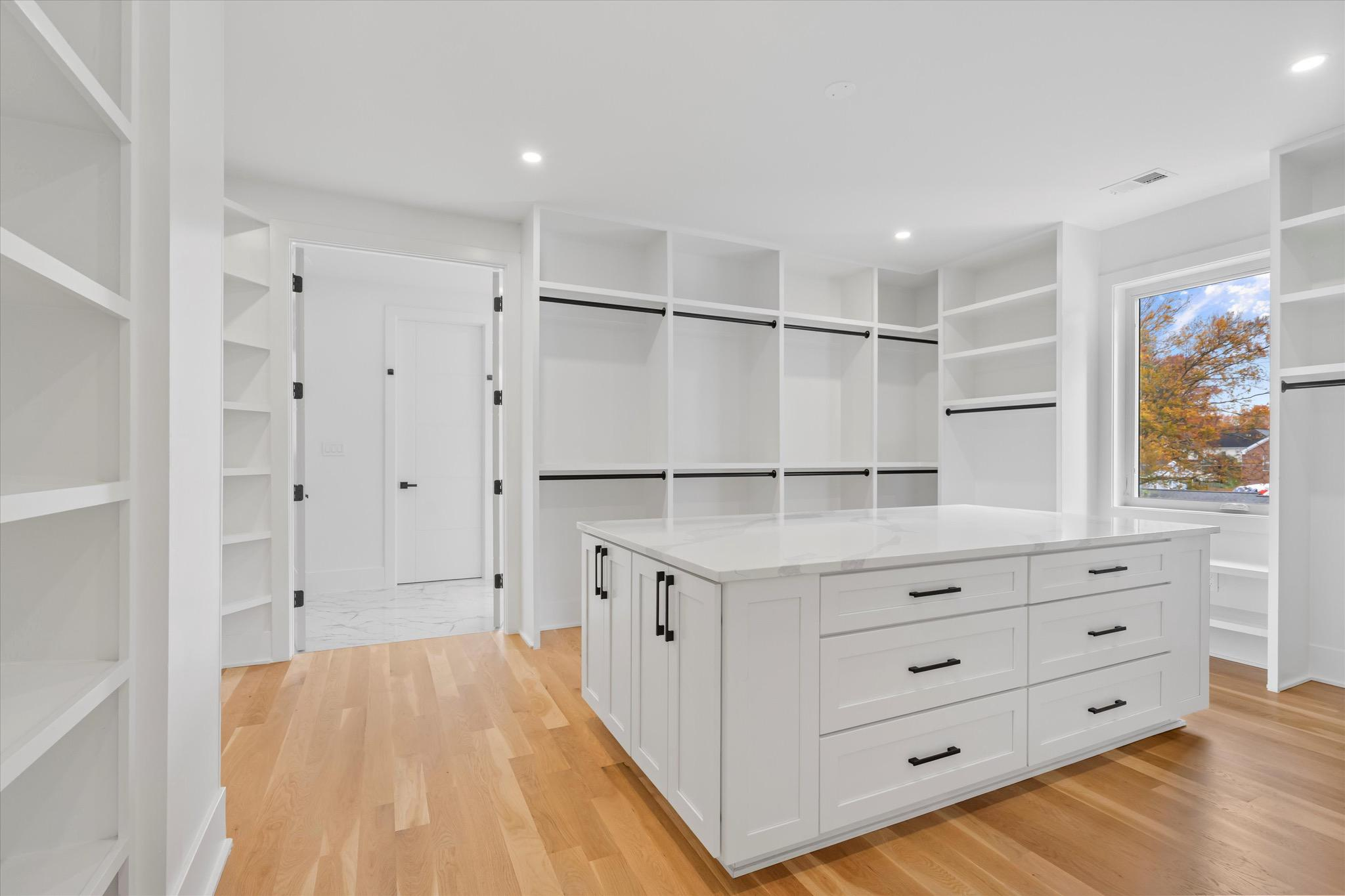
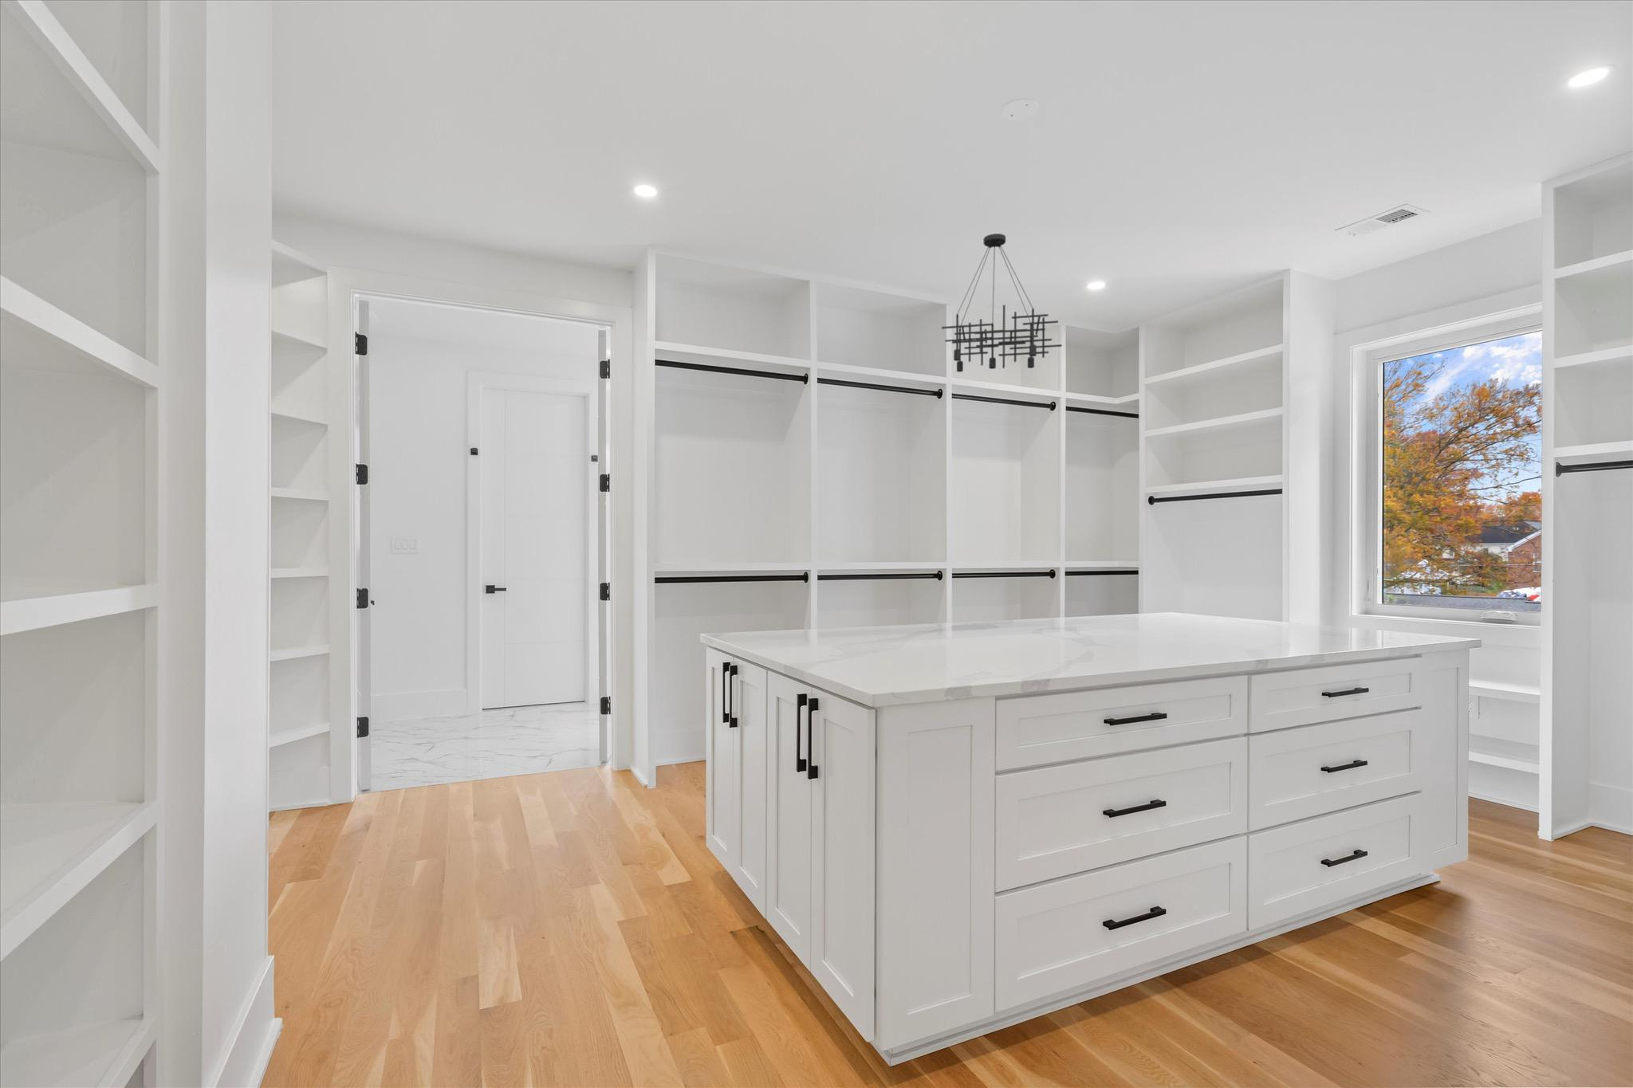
+ chandelier [941,233,1062,373]
